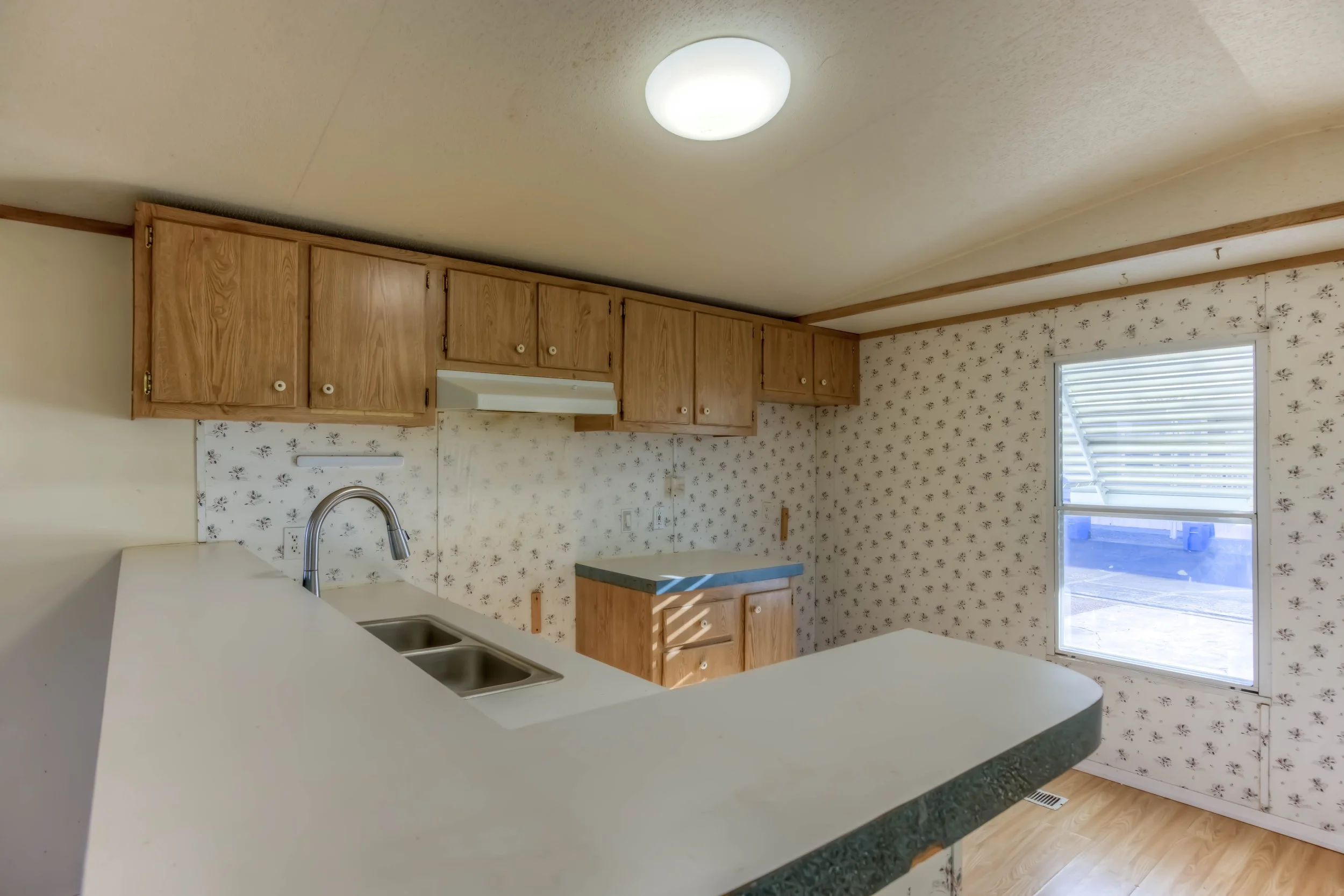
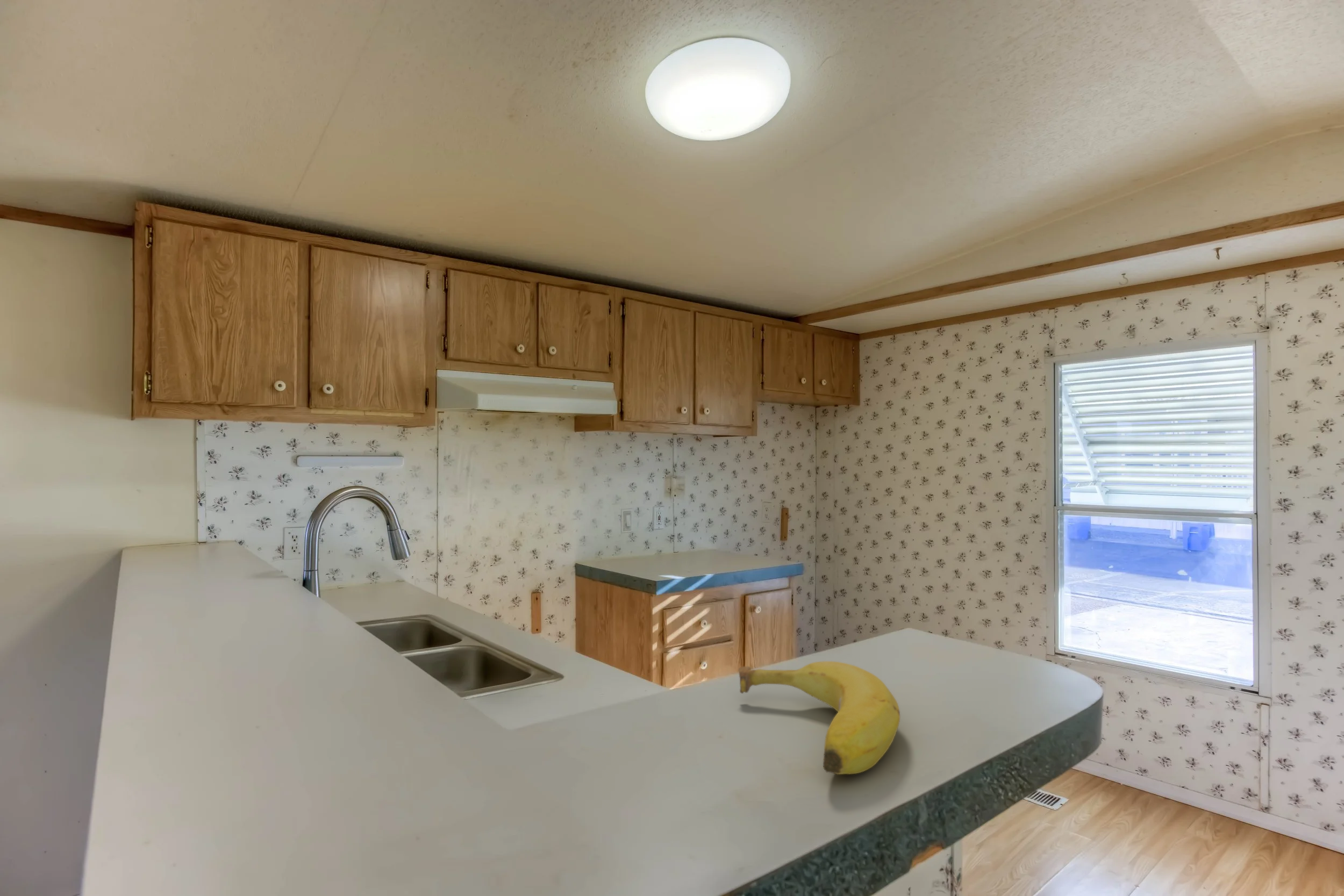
+ fruit [738,661,900,775]
